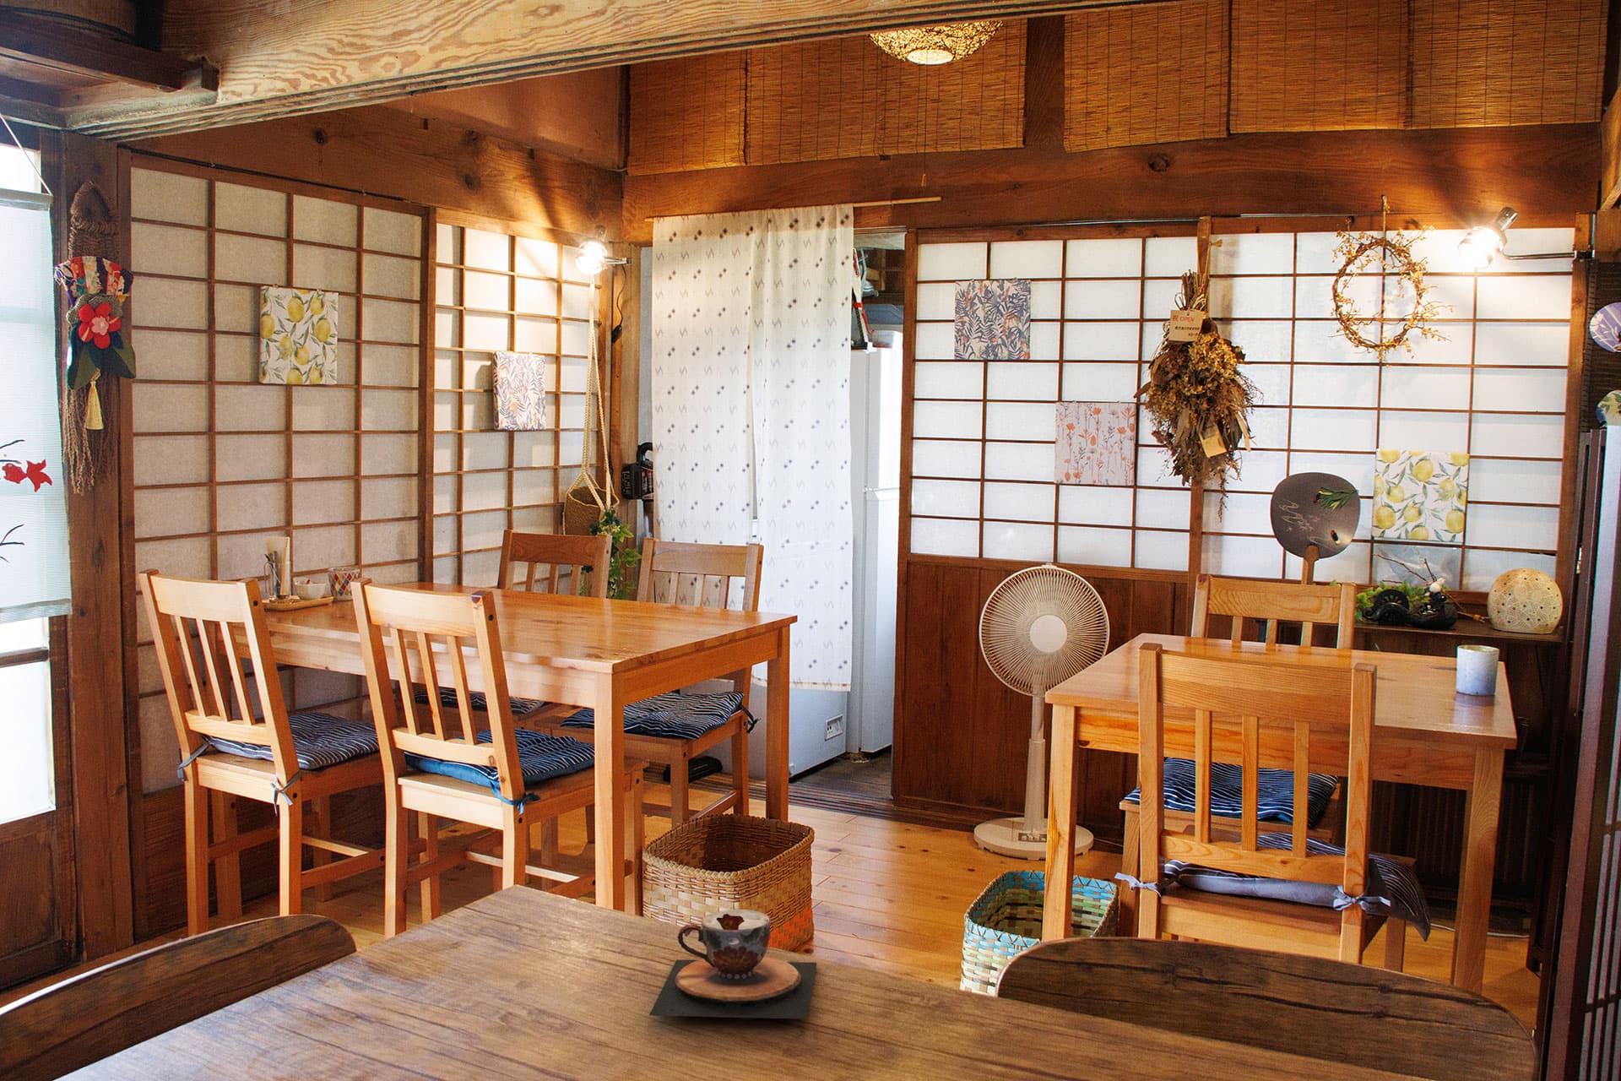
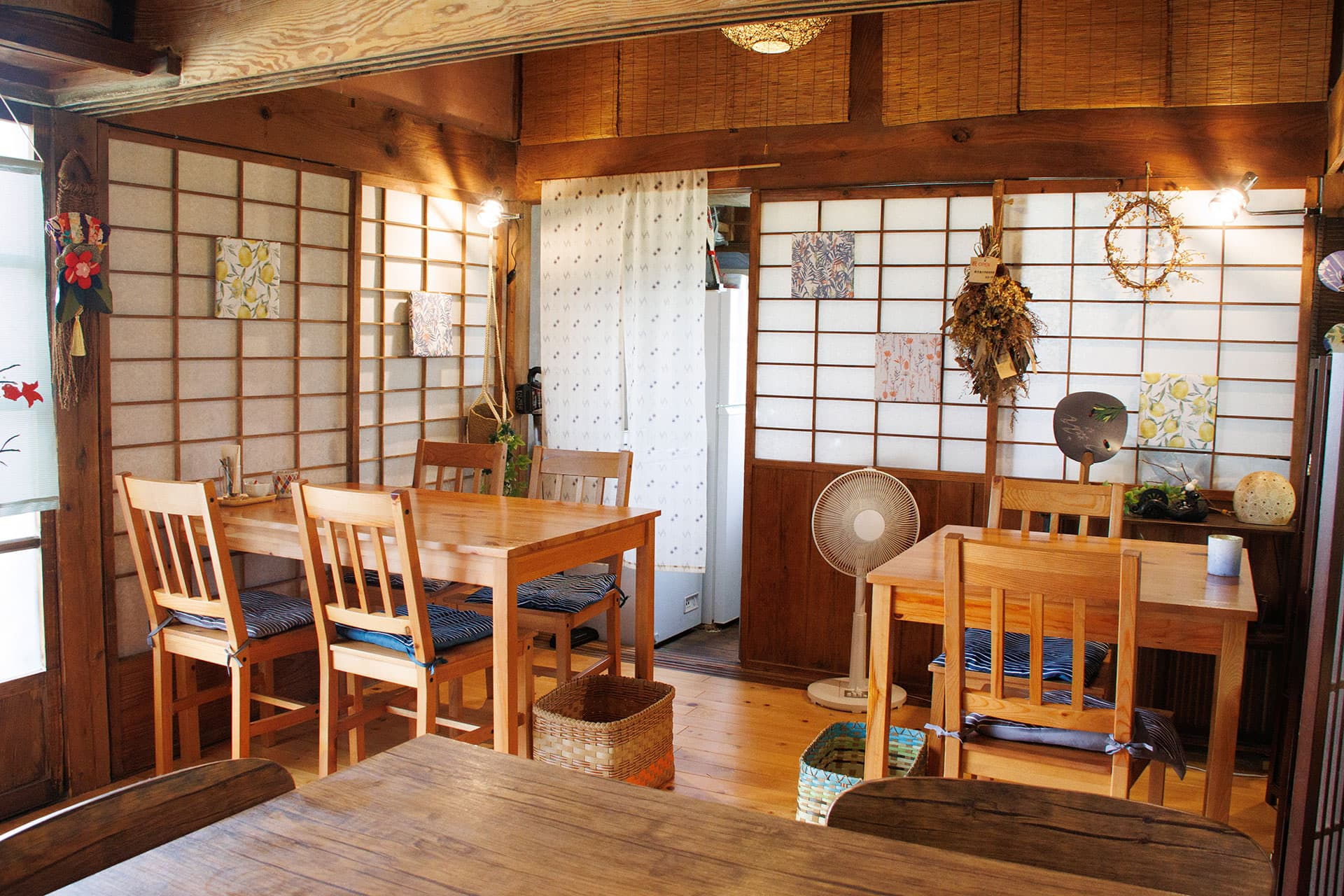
- teacup [649,908,818,1021]
